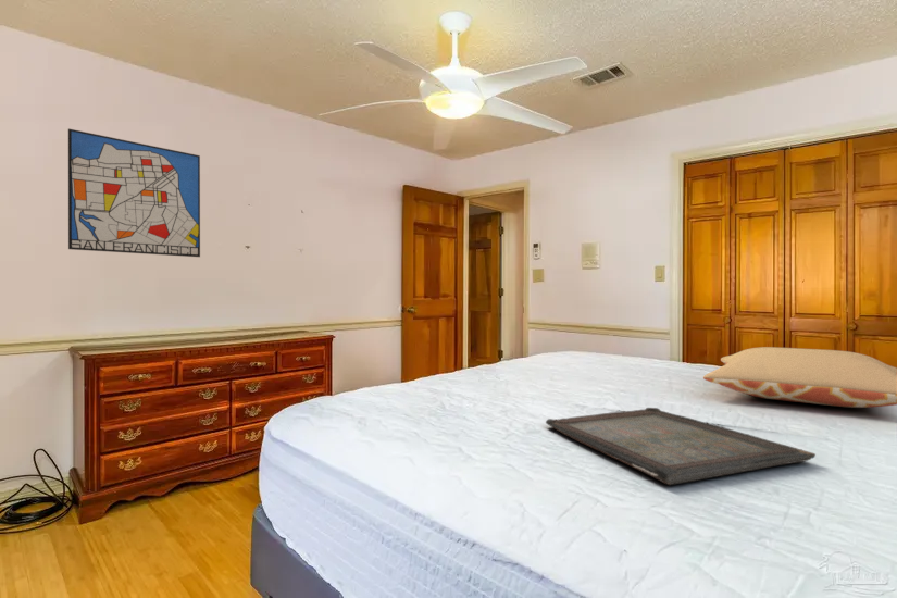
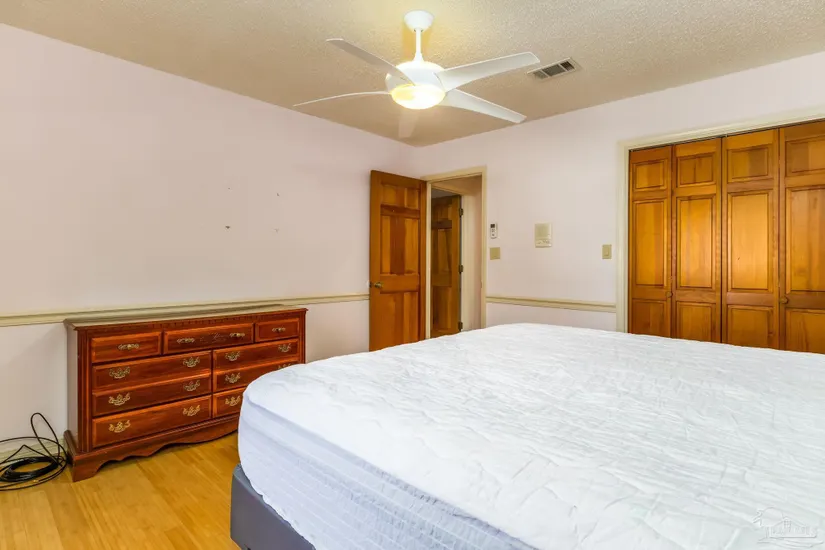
- pillow [702,346,897,409]
- wall art [67,127,201,258]
- serving tray [545,407,817,486]
